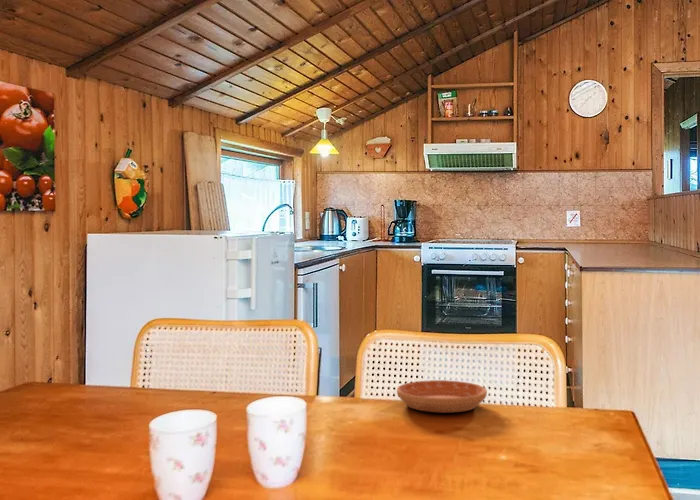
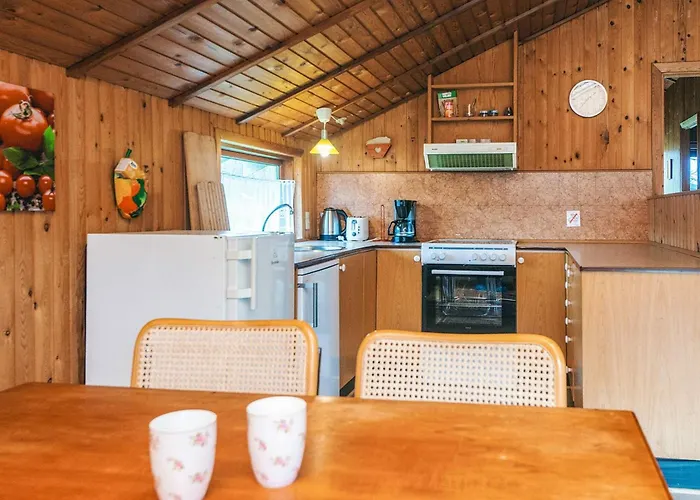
- saucer [396,379,488,414]
